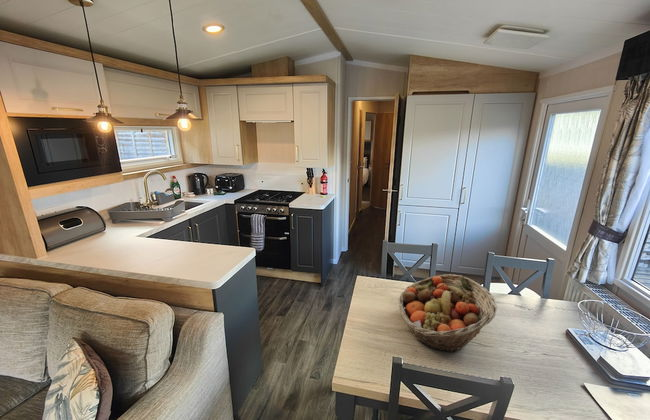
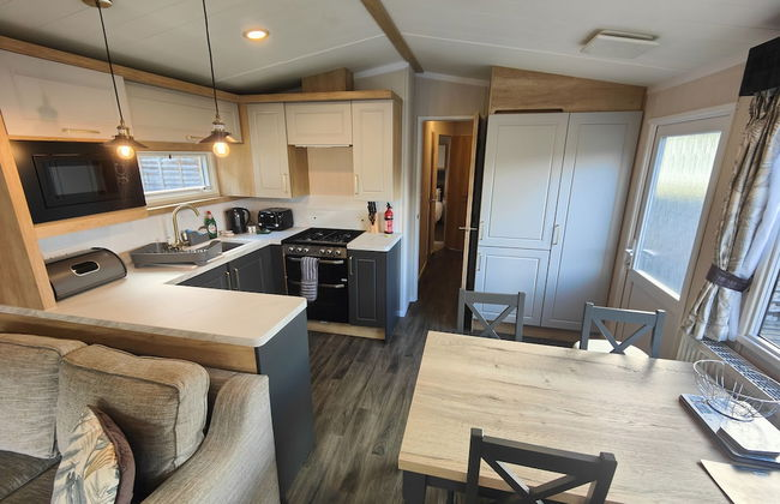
- fruit basket [398,273,498,354]
